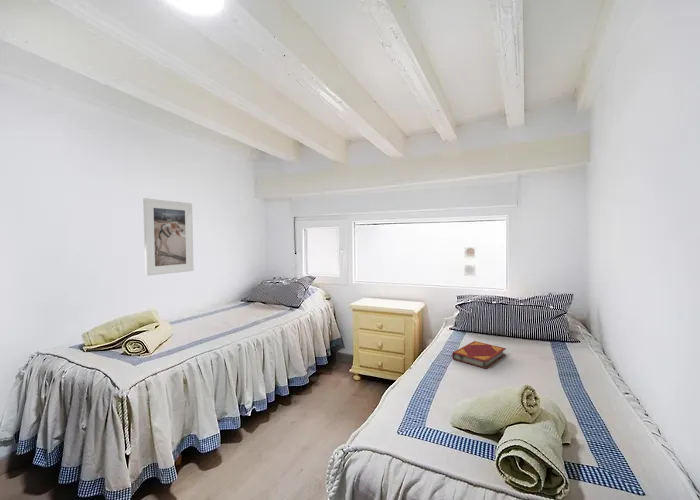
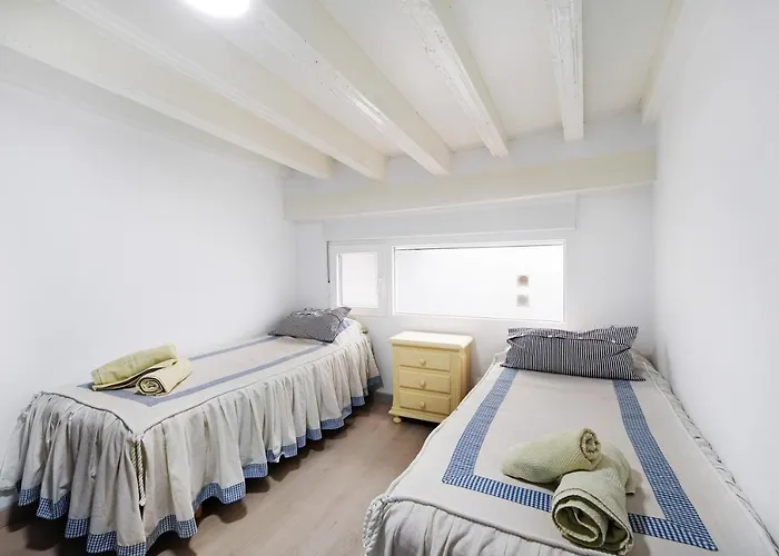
- hardback book [451,340,507,370]
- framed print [142,197,195,277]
